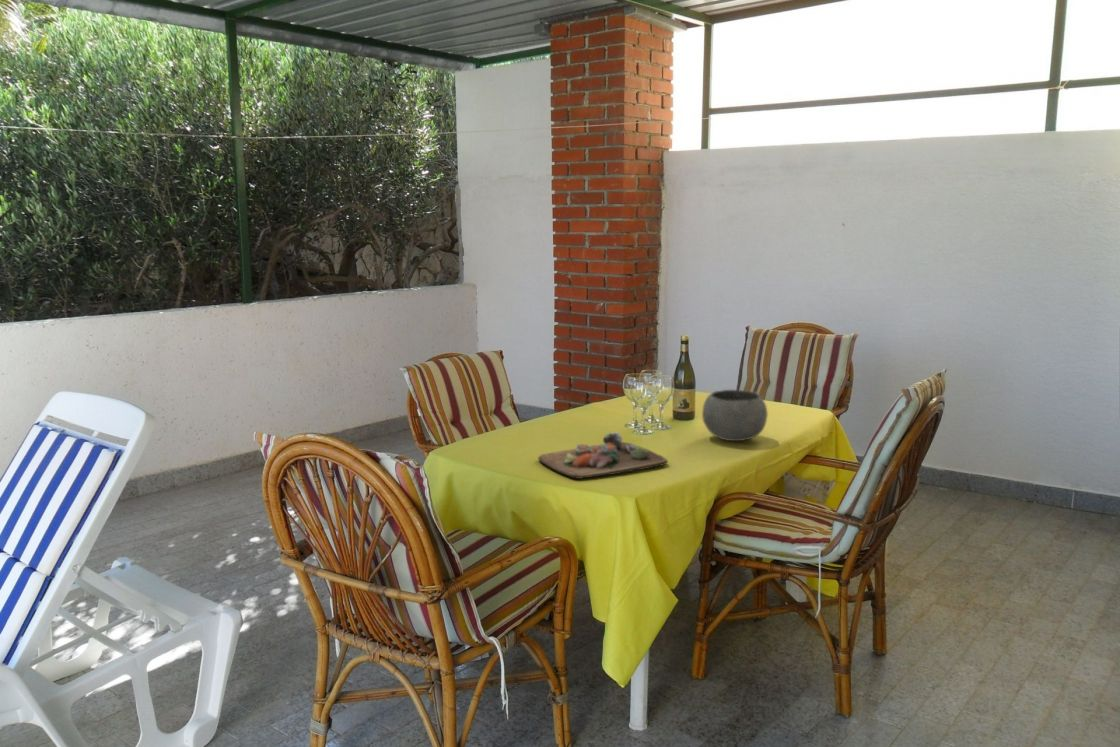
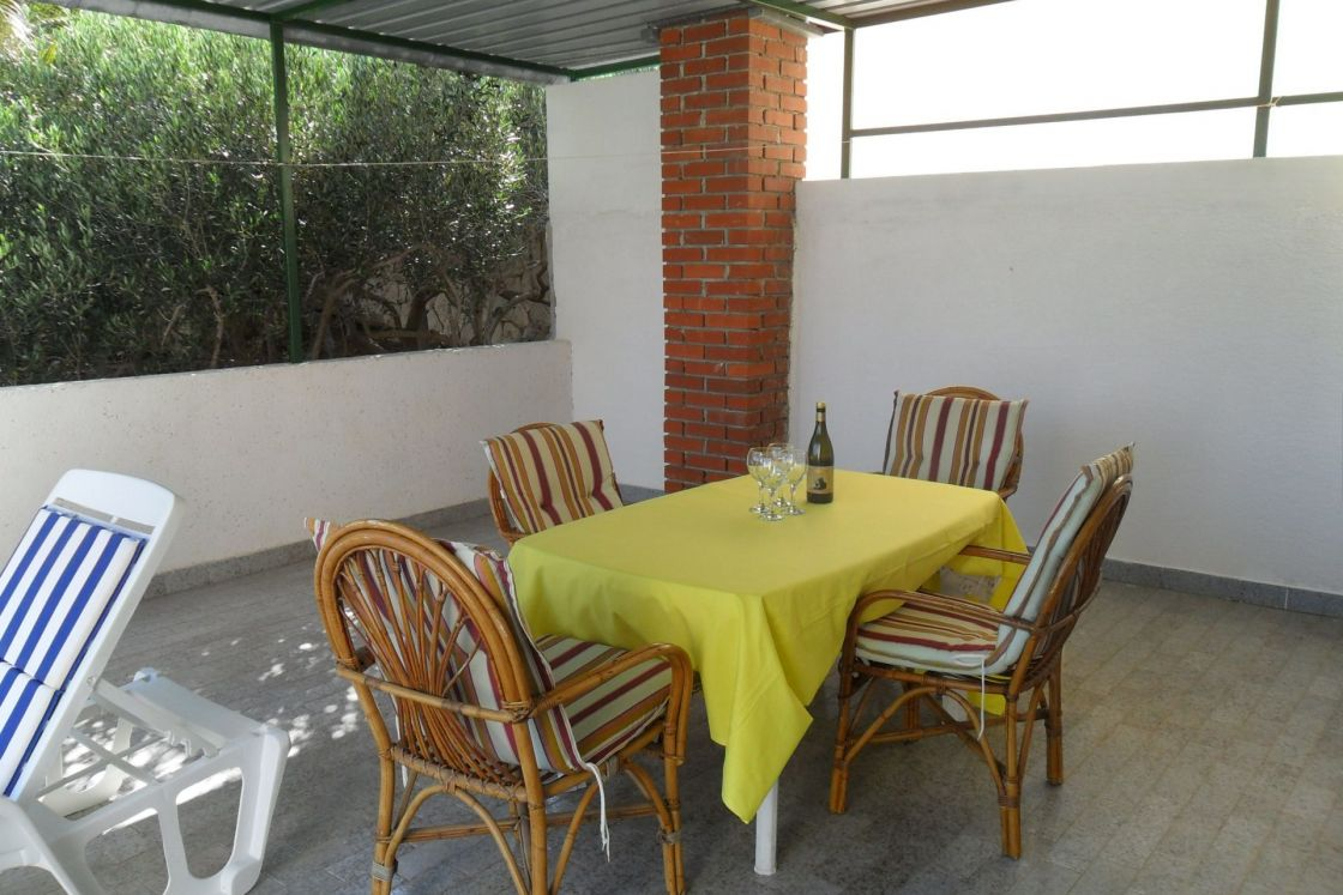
- food platter [537,432,669,480]
- bowl [701,389,769,442]
